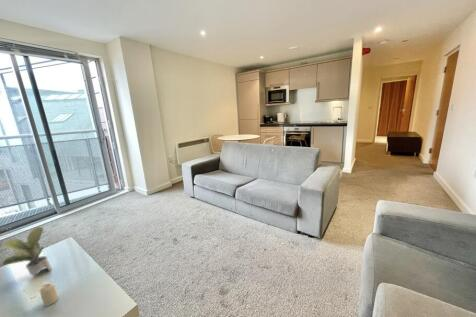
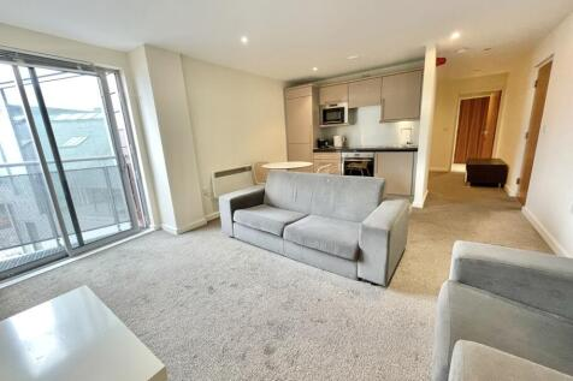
- candle [38,282,59,307]
- potted plant [1,226,52,276]
